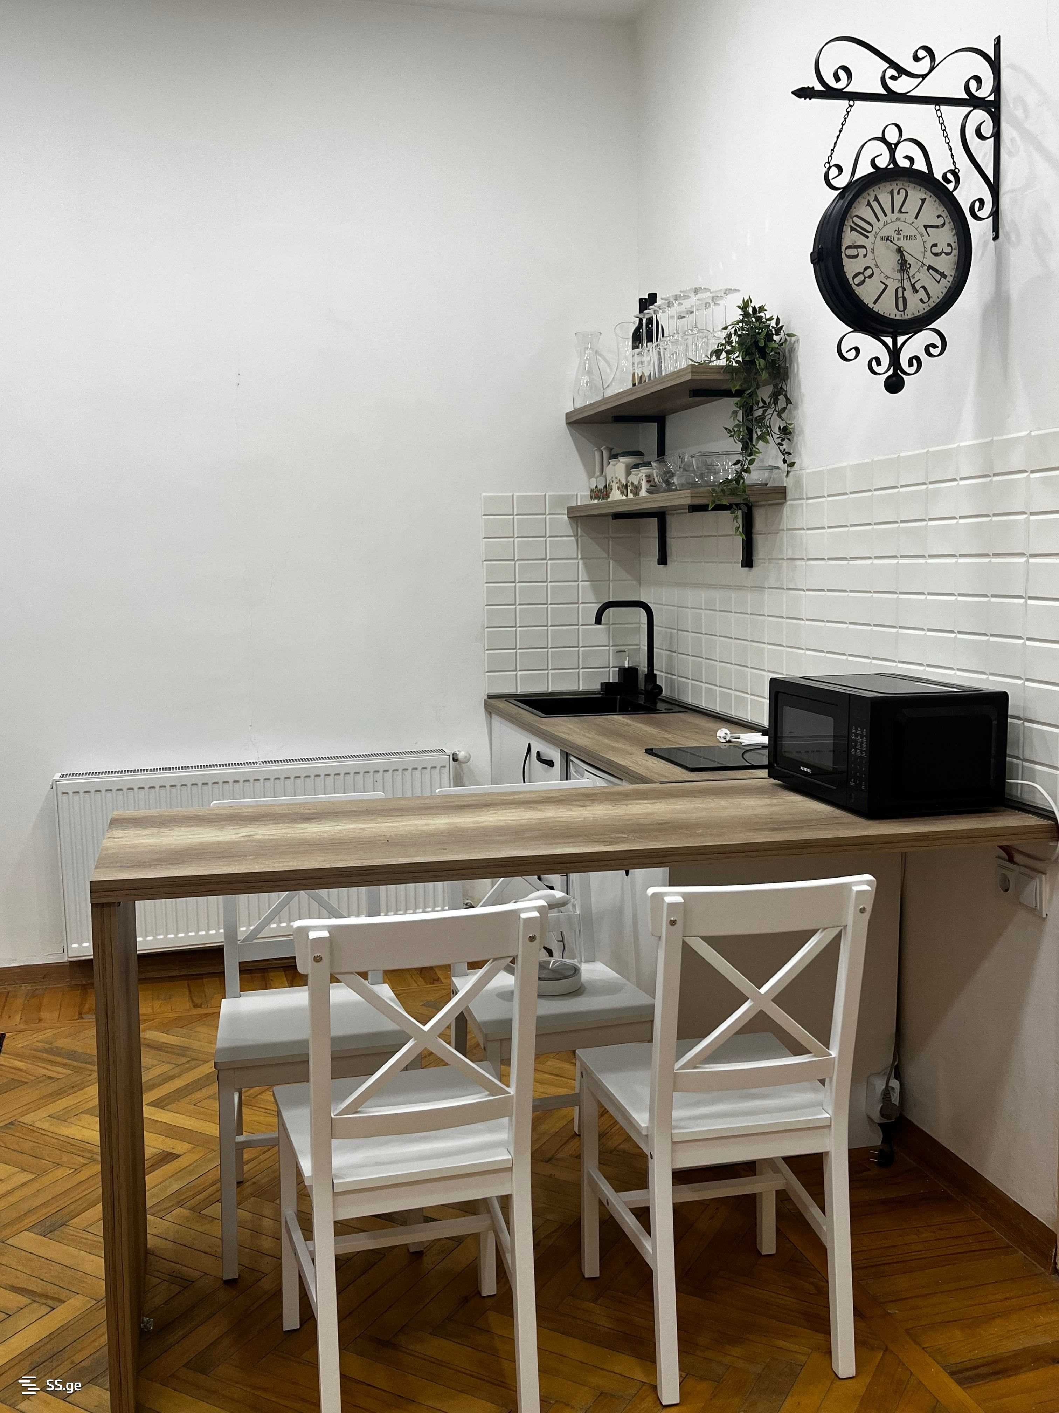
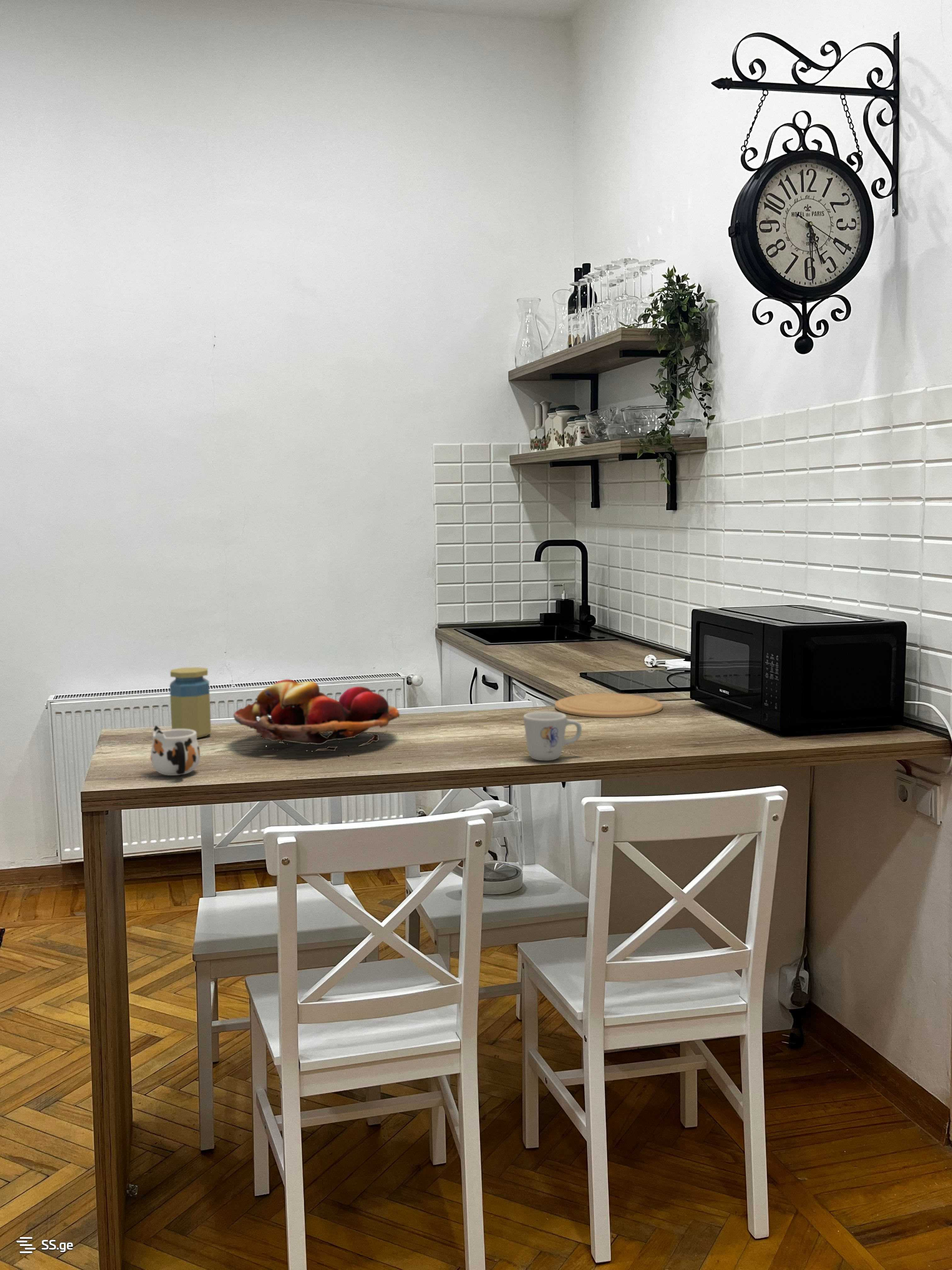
+ jar [169,667,211,739]
+ plate [554,693,663,718]
+ mug [150,725,201,776]
+ mug [523,711,582,761]
+ fruit basket [233,679,400,752]
